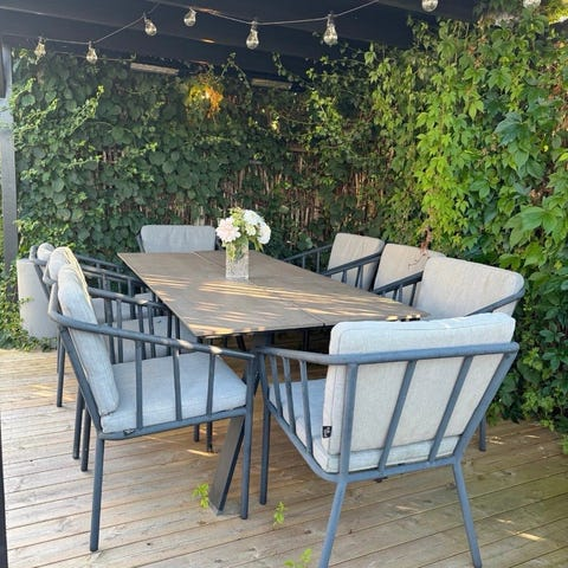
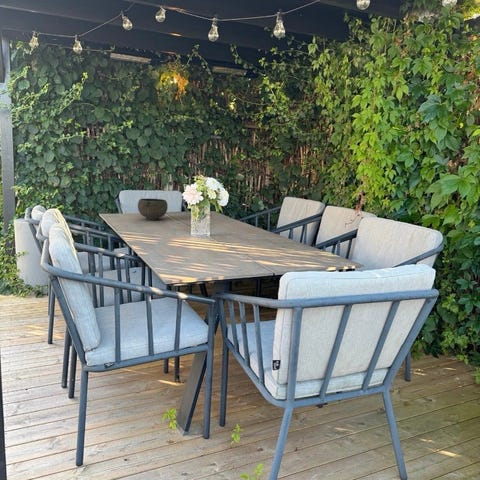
+ bowl [137,198,169,221]
